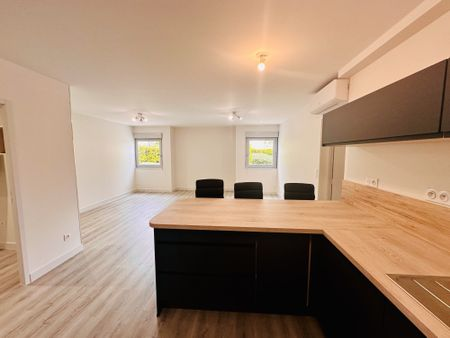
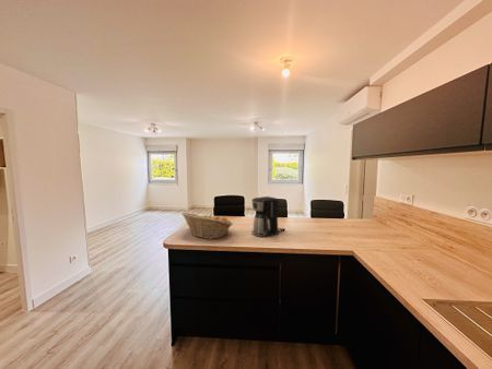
+ fruit basket [180,212,234,240]
+ coffee maker [250,195,286,238]
